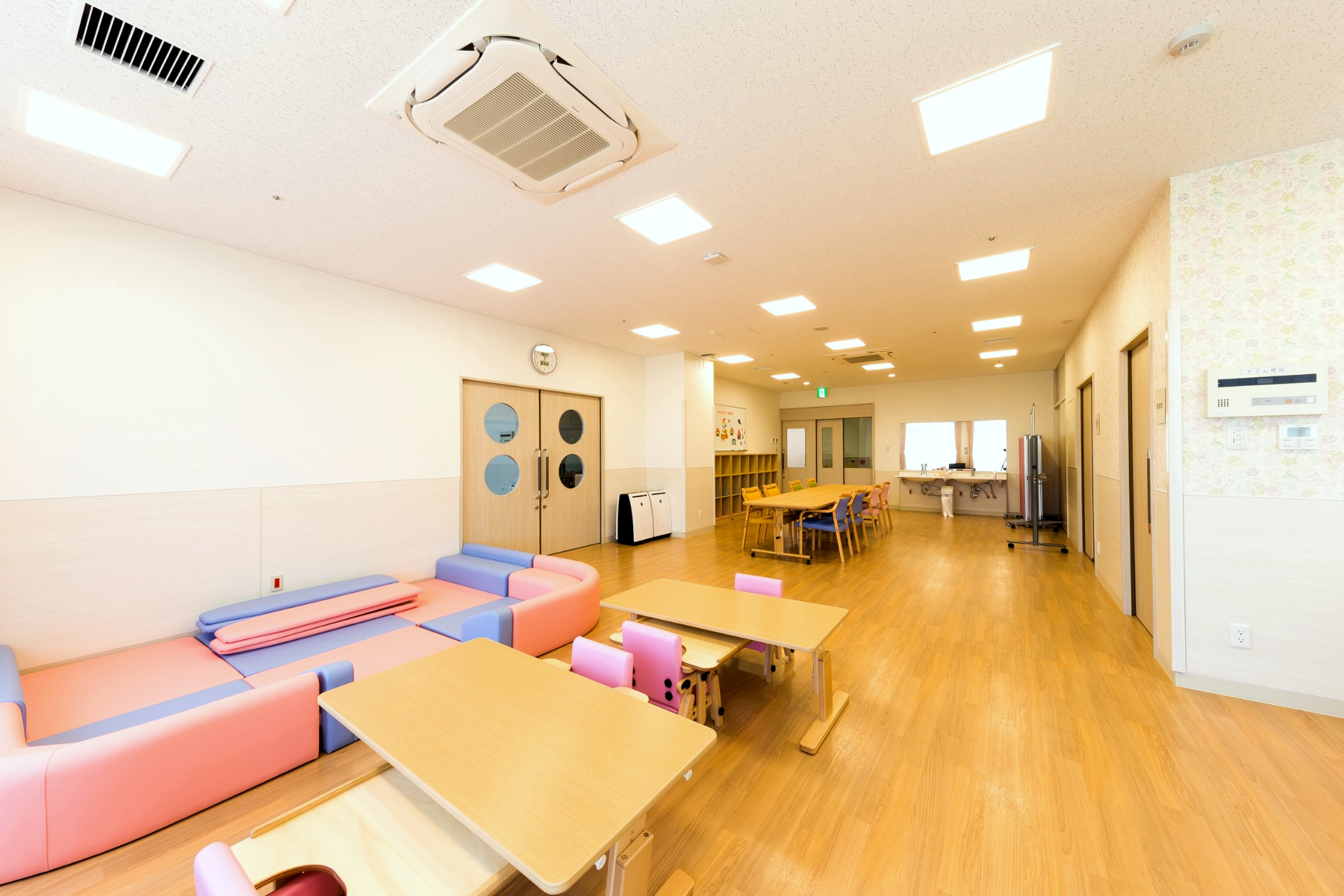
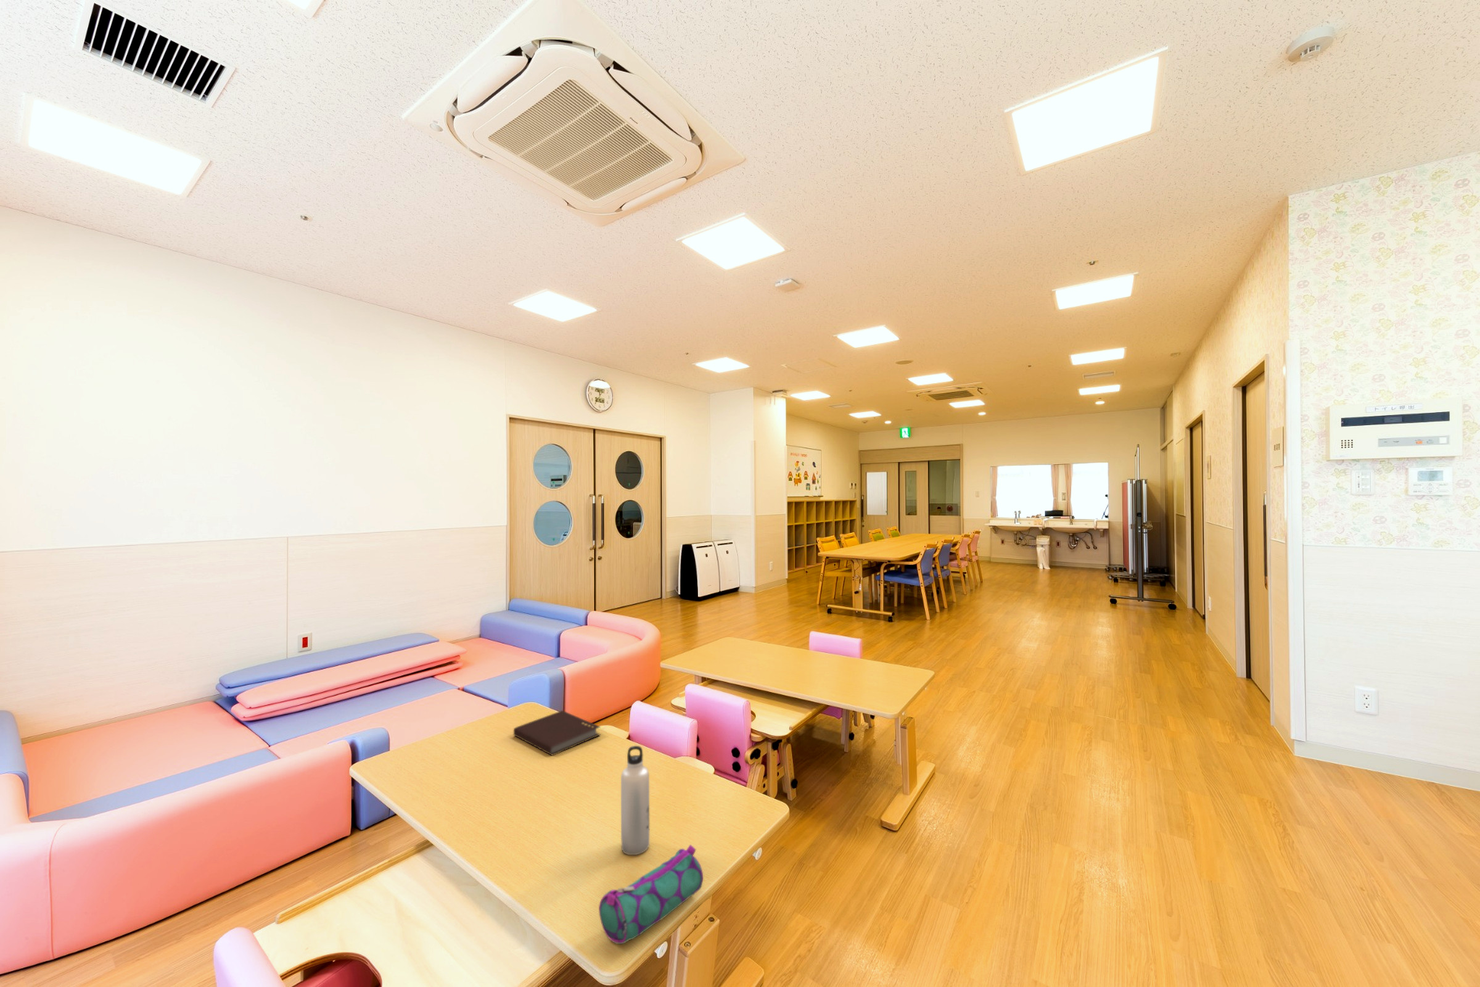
+ water bottle [620,745,650,856]
+ pencil case [598,845,704,944]
+ notebook [513,711,601,757]
